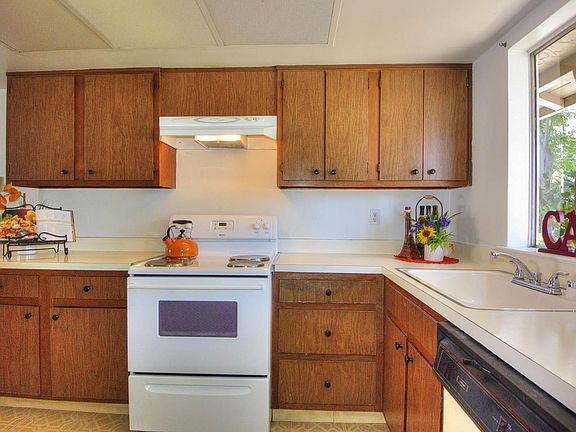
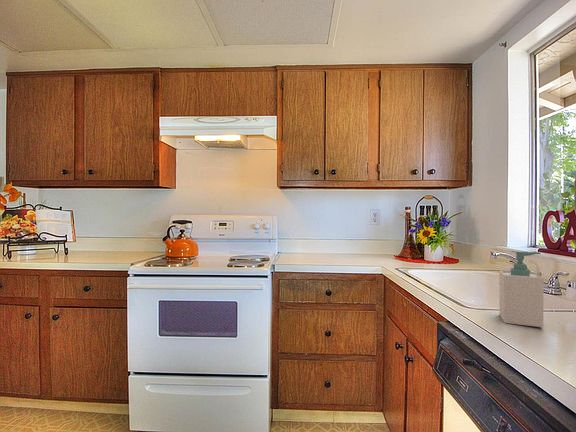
+ soap bottle [498,250,544,328]
